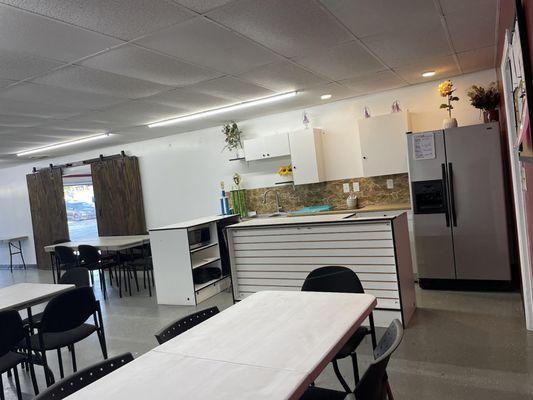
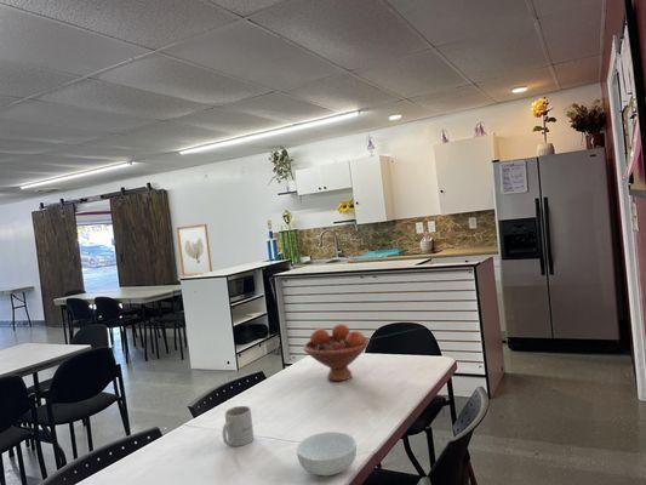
+ fruit bowl [302,323,371,382]
+ cereal bowl [296,430,358,478]
+ mug [222,405,255,447]
+ wall art [176,223,213,276]
